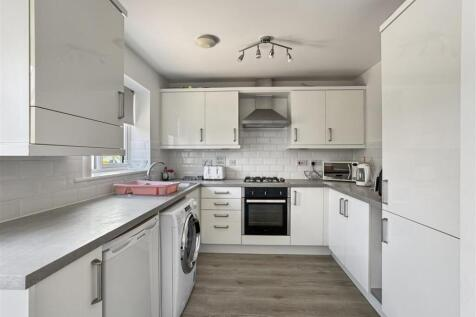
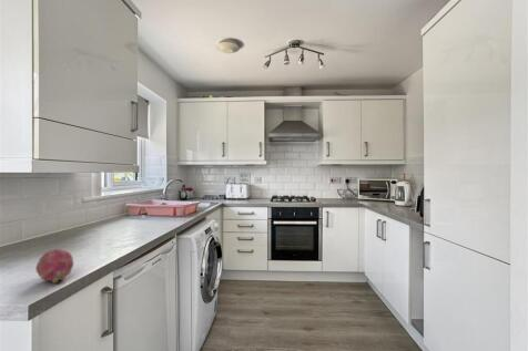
+ fruit [34,248,74,285]
